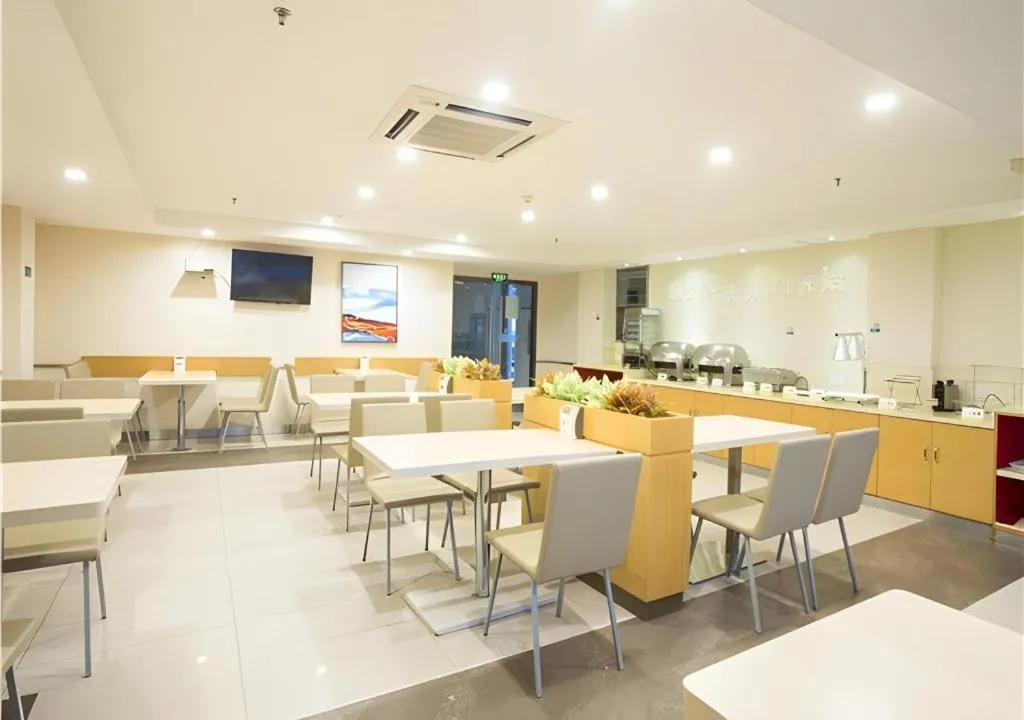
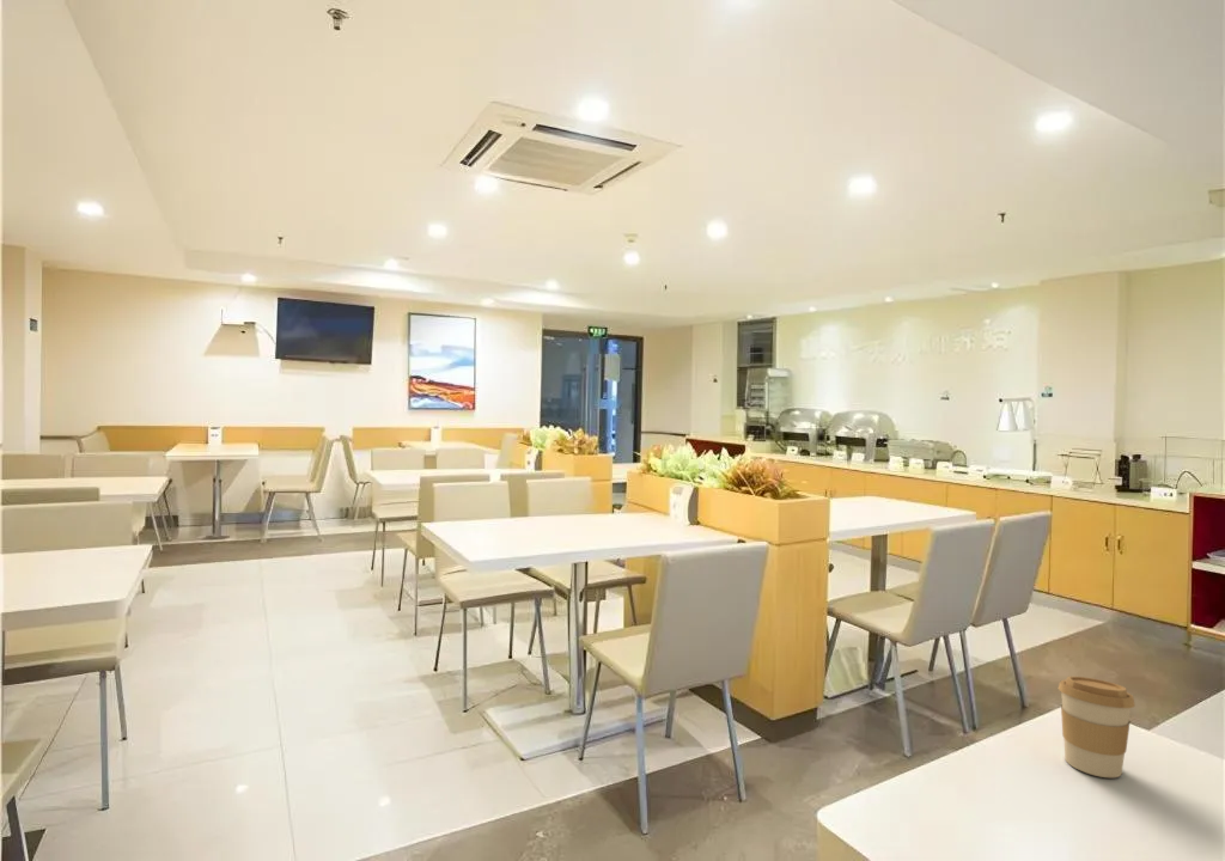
+ coffee cup [1058,676,1136,778]
